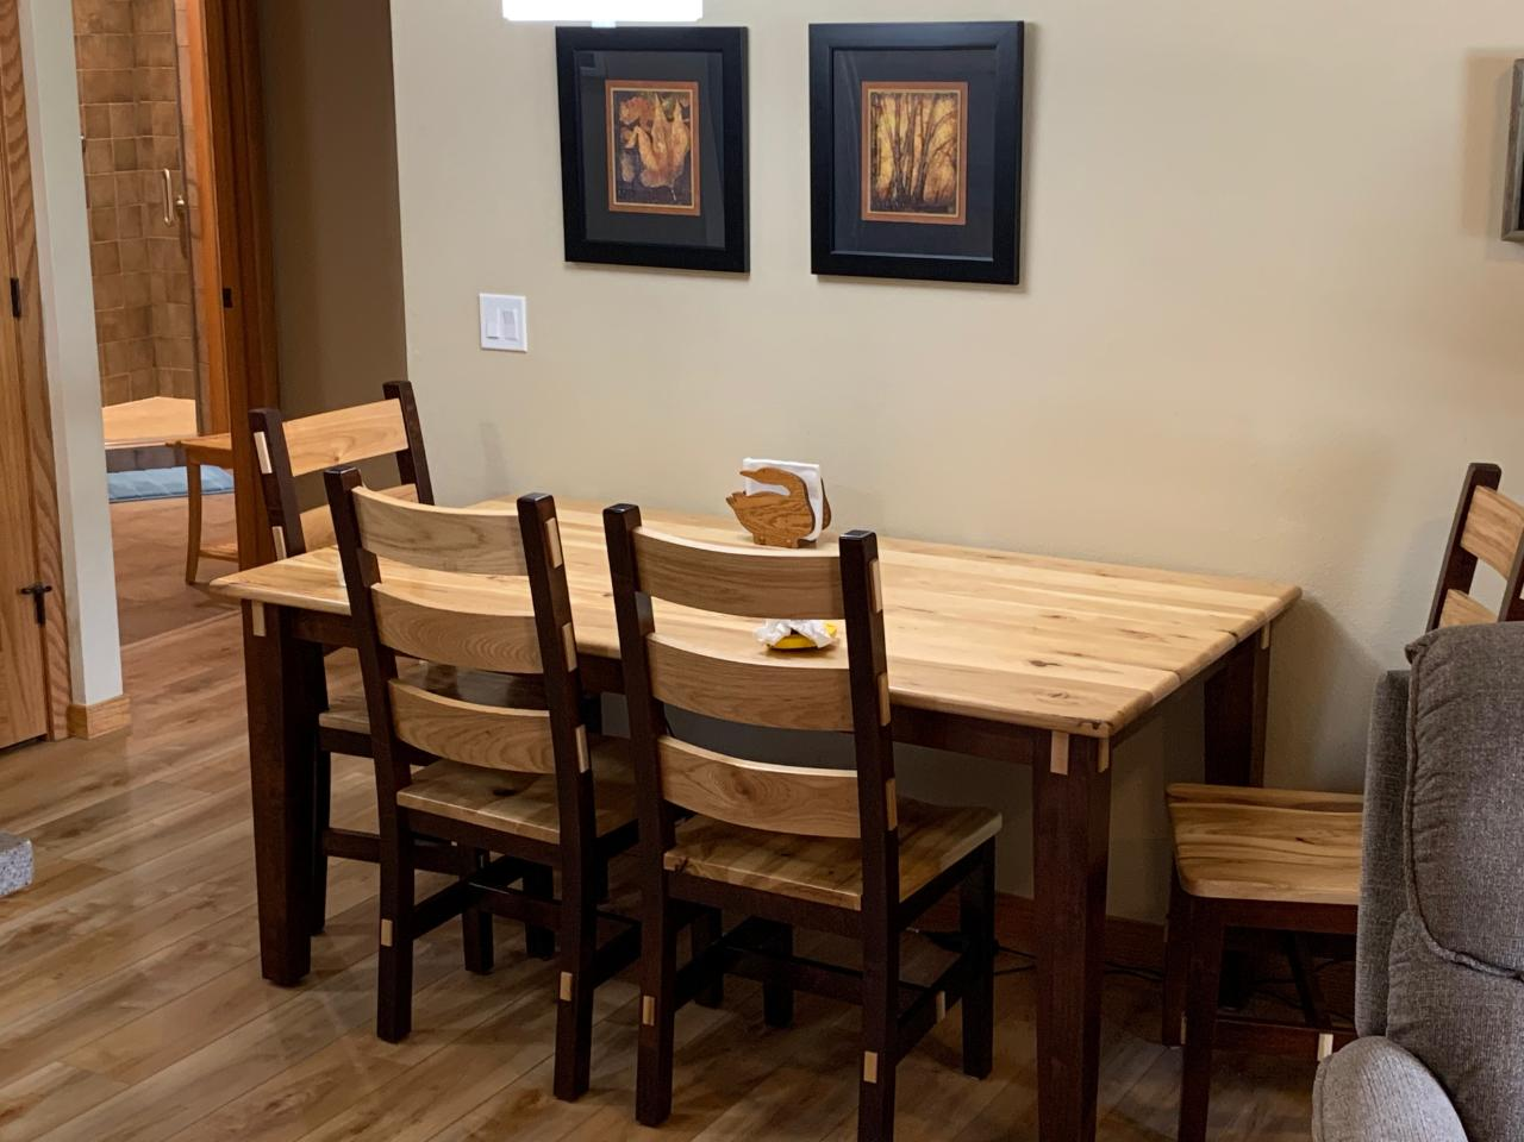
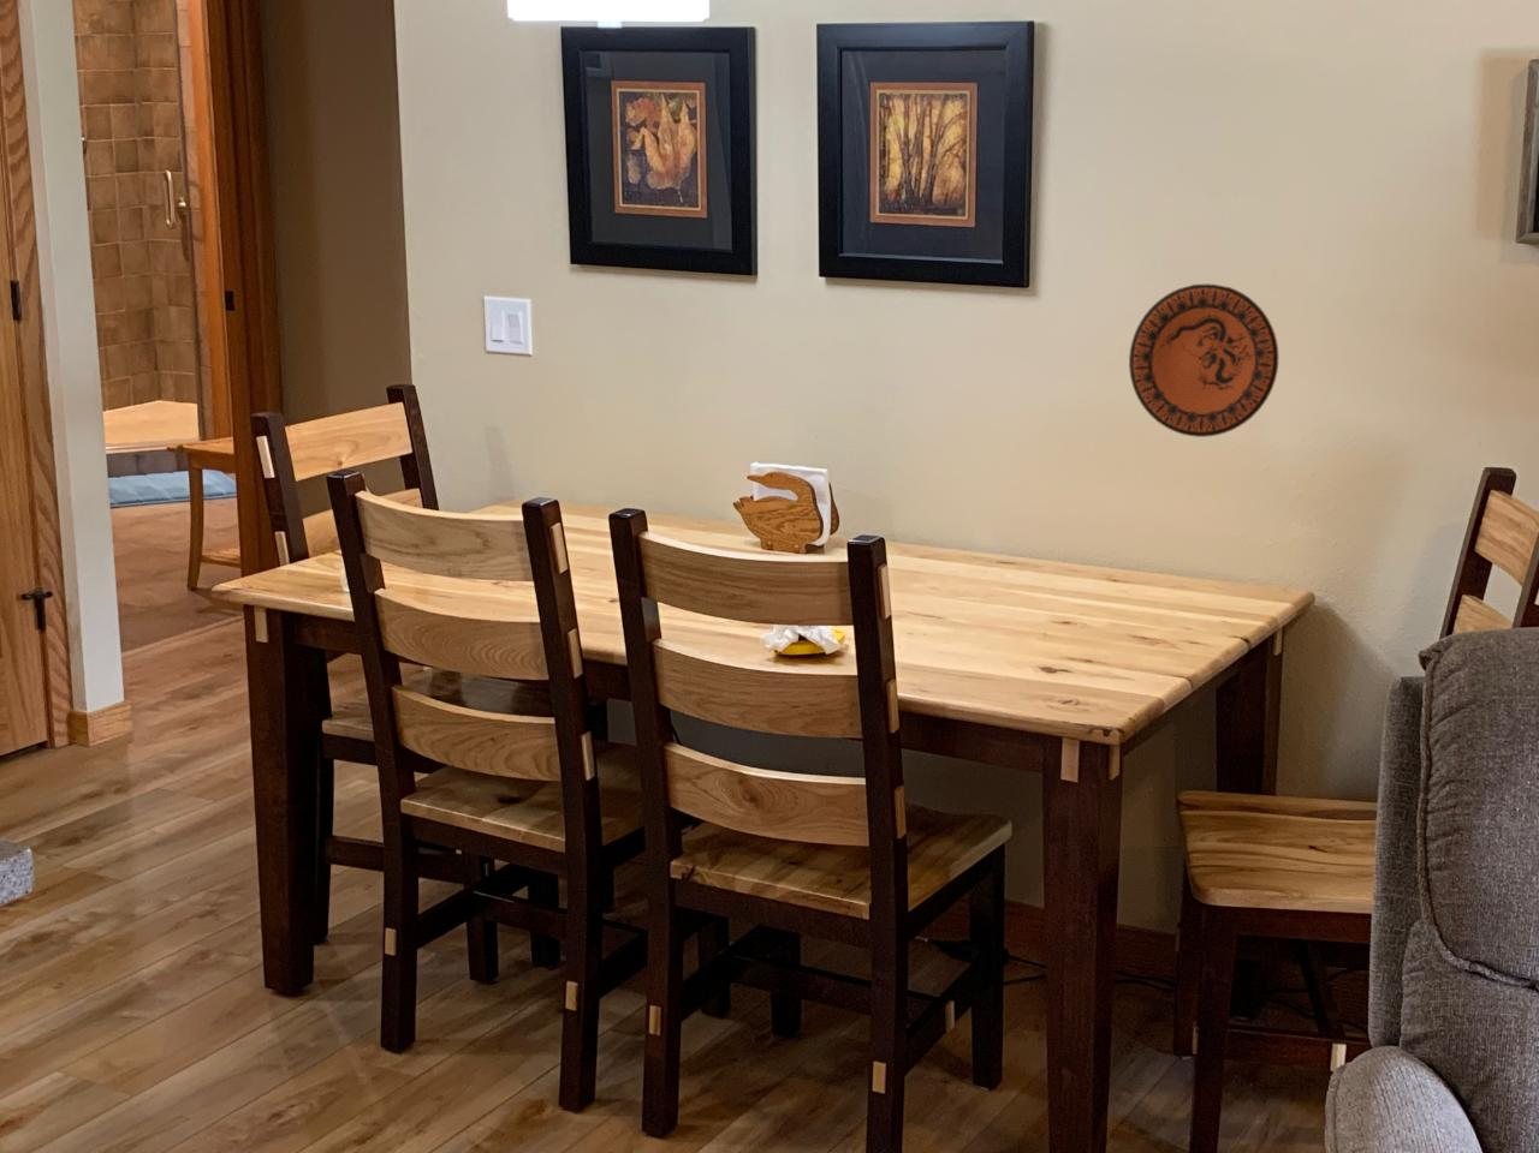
+ decorative plate [1128,283,1280,438]
